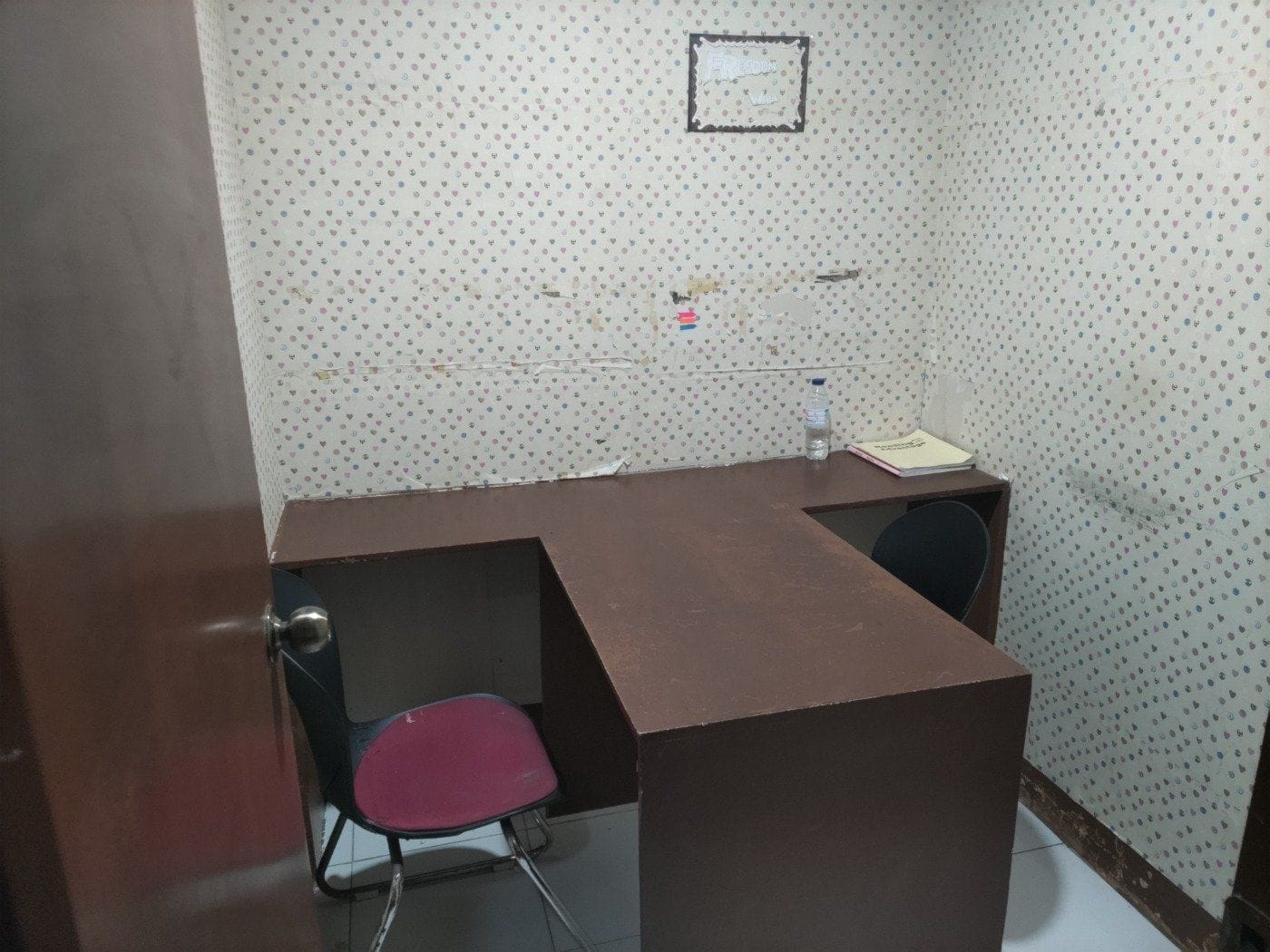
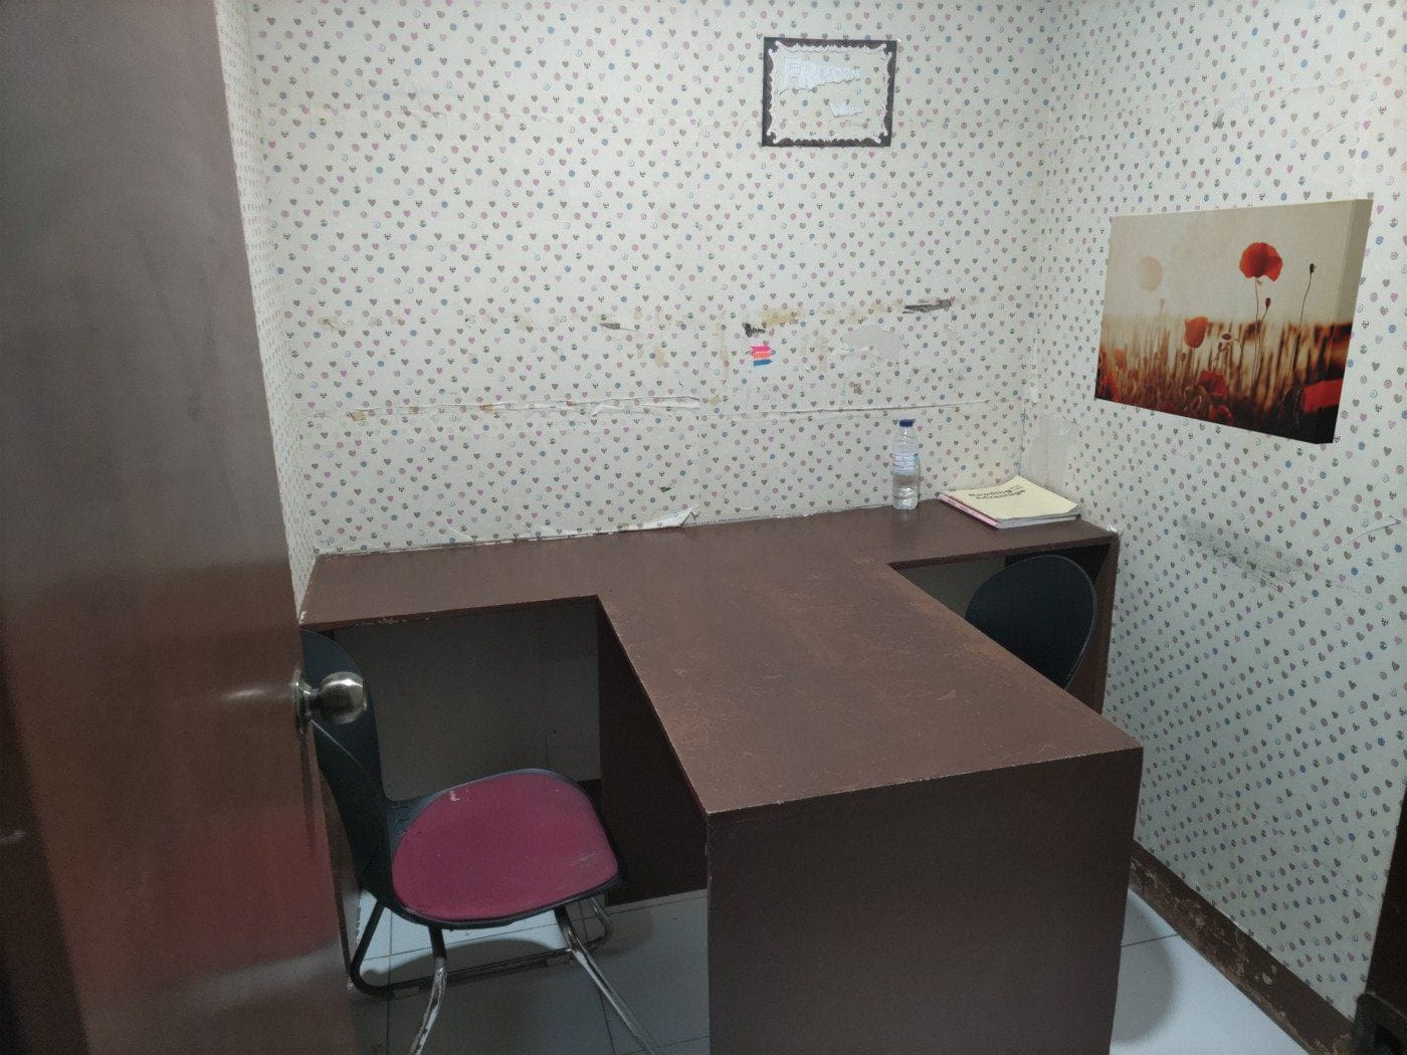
+ wall art [1093,198,1374,445]
